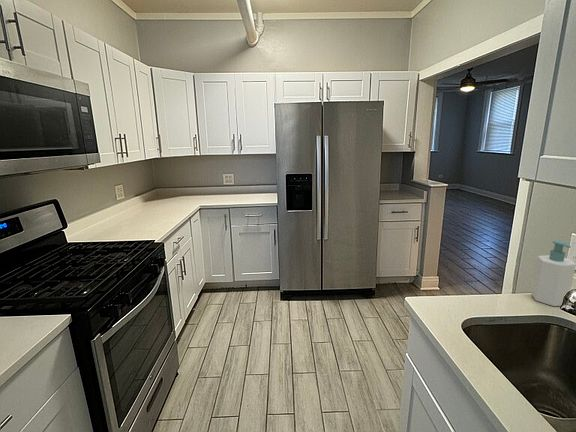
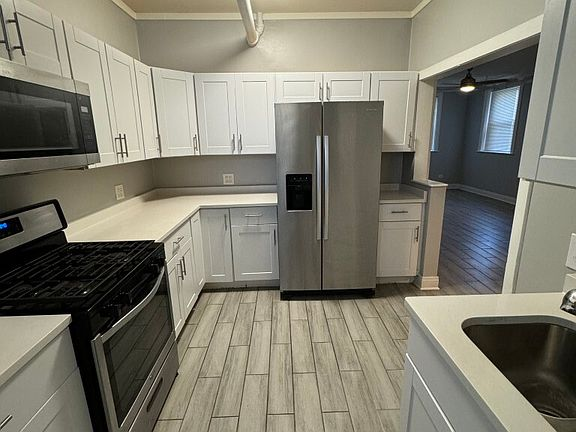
- soap bottle [530,239,576,307]
